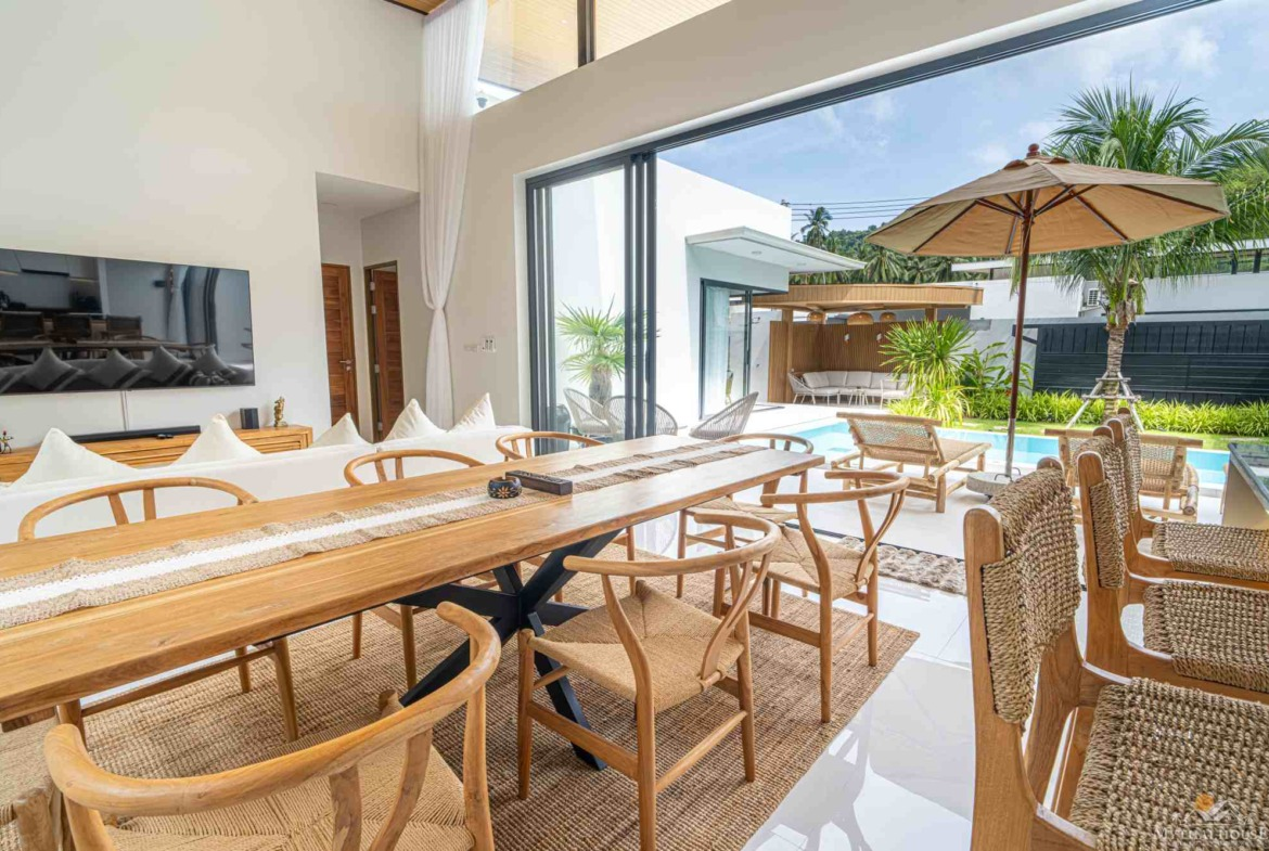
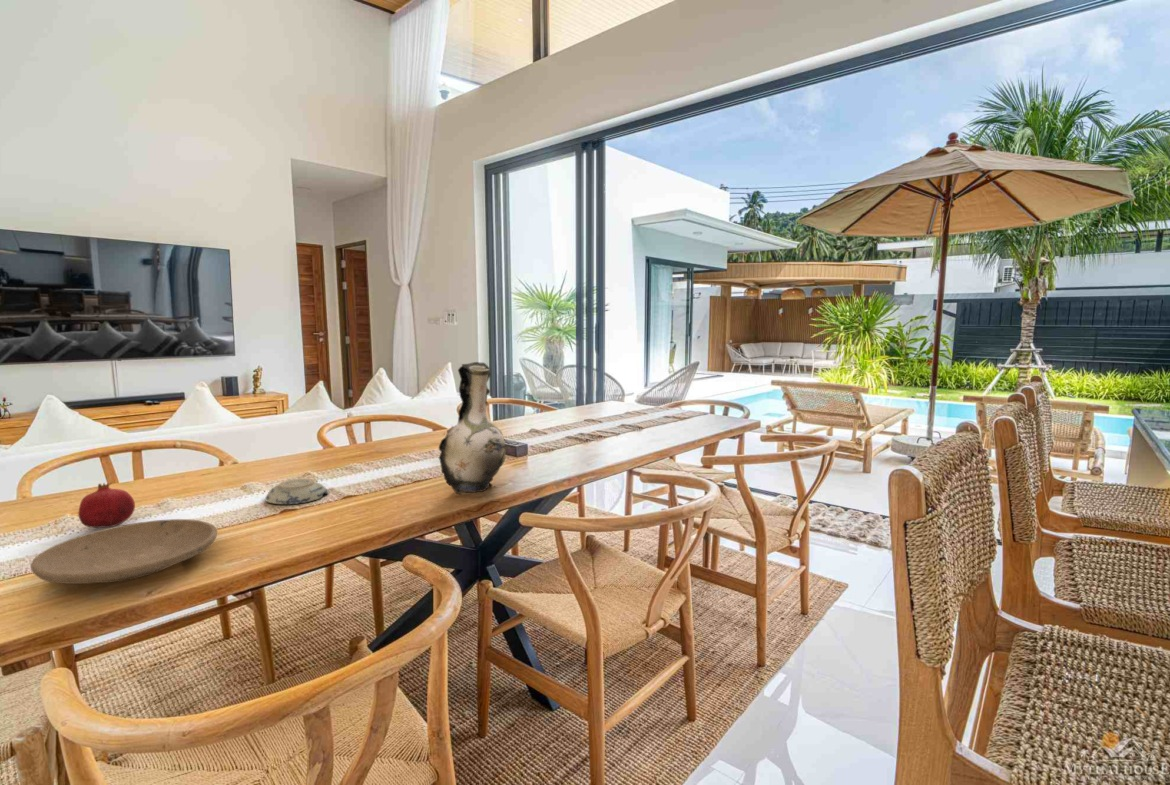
+ decorative vase [438,361,507,495]
+ plate [29,518,218,585]
+ decorative bowl [264,477,330,505]
+ fruit [77,482,136,529]
